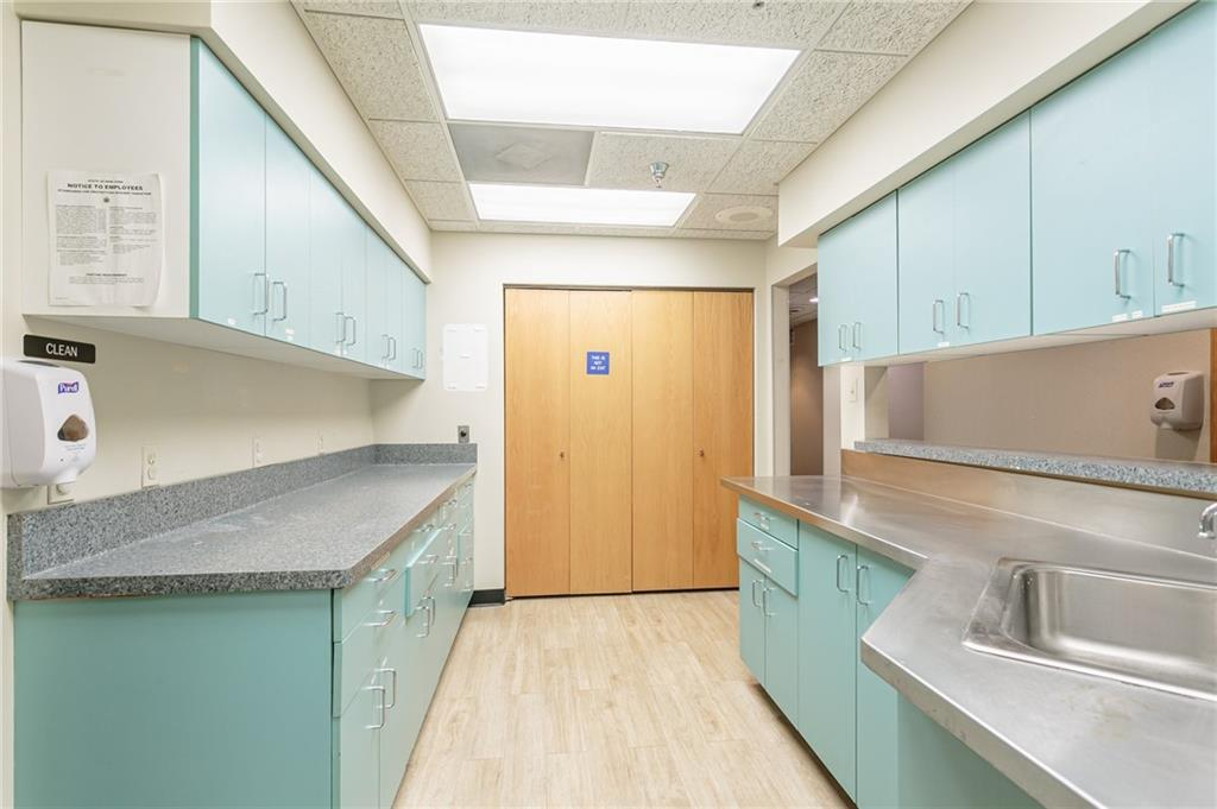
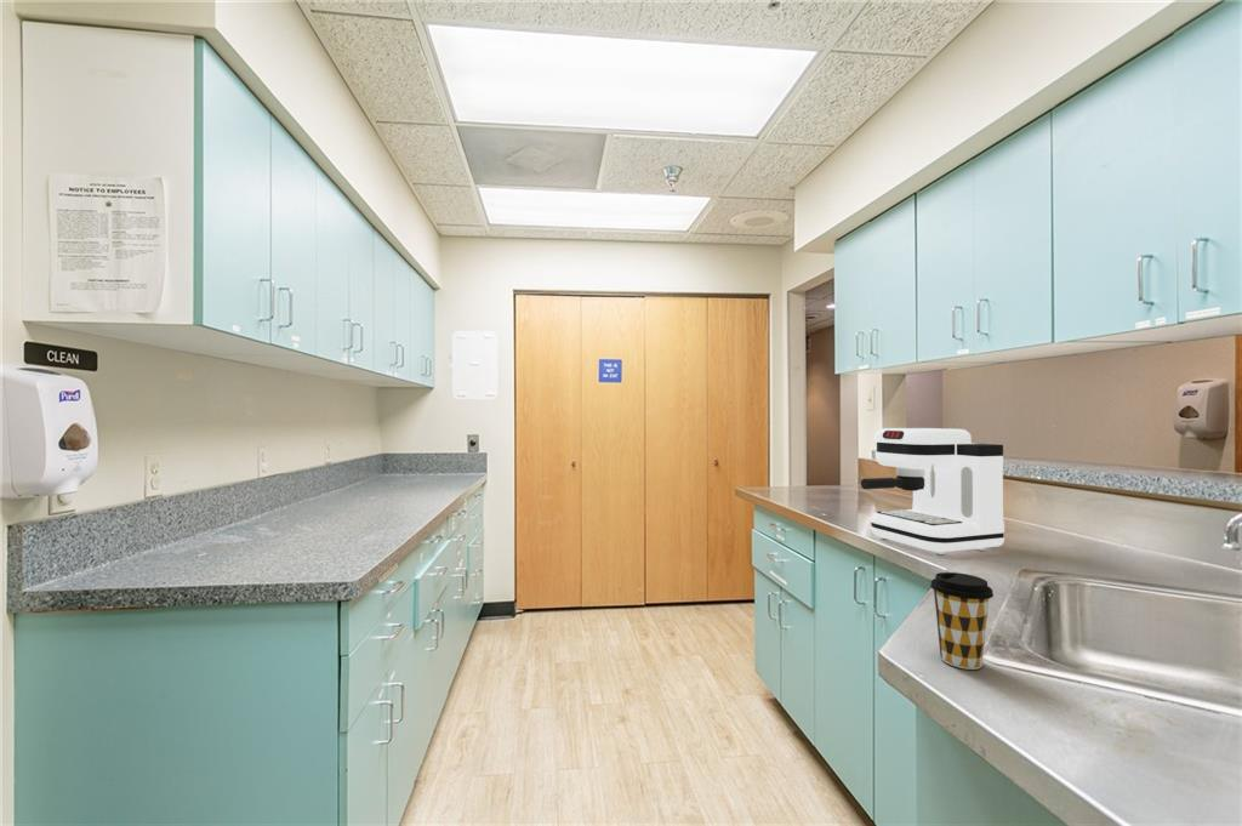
+ coffee maker [860,427,1005,556]
+ coffee cup [929,571,995,671]
